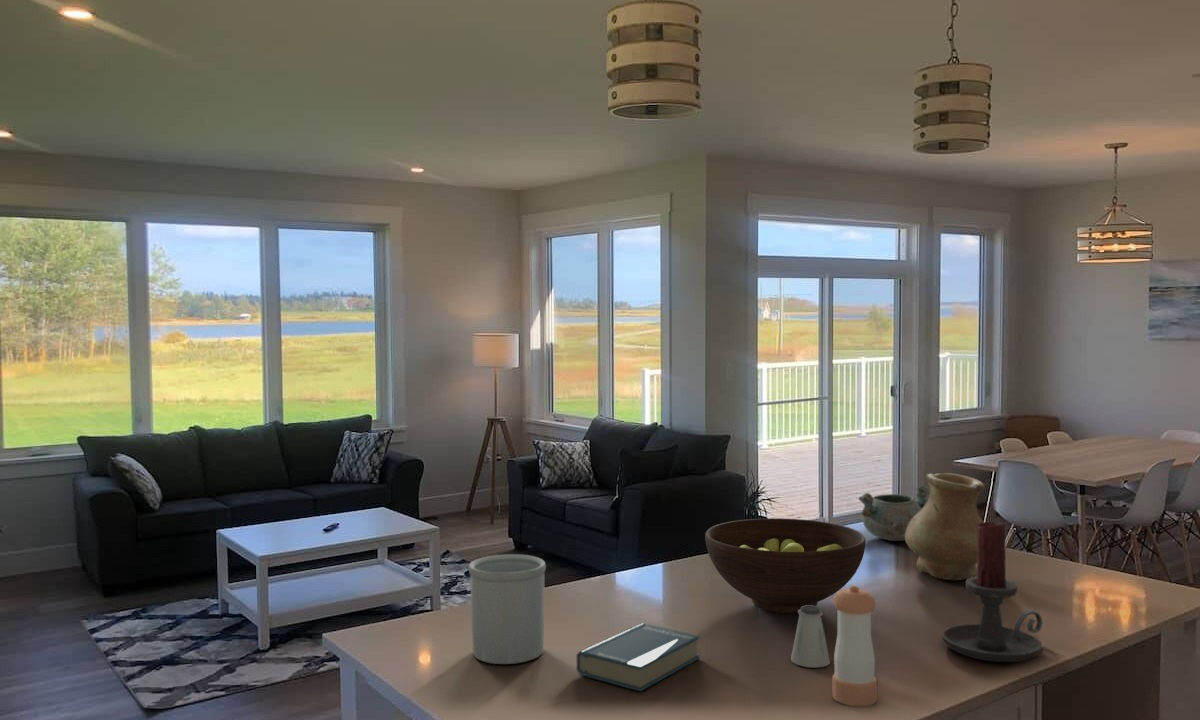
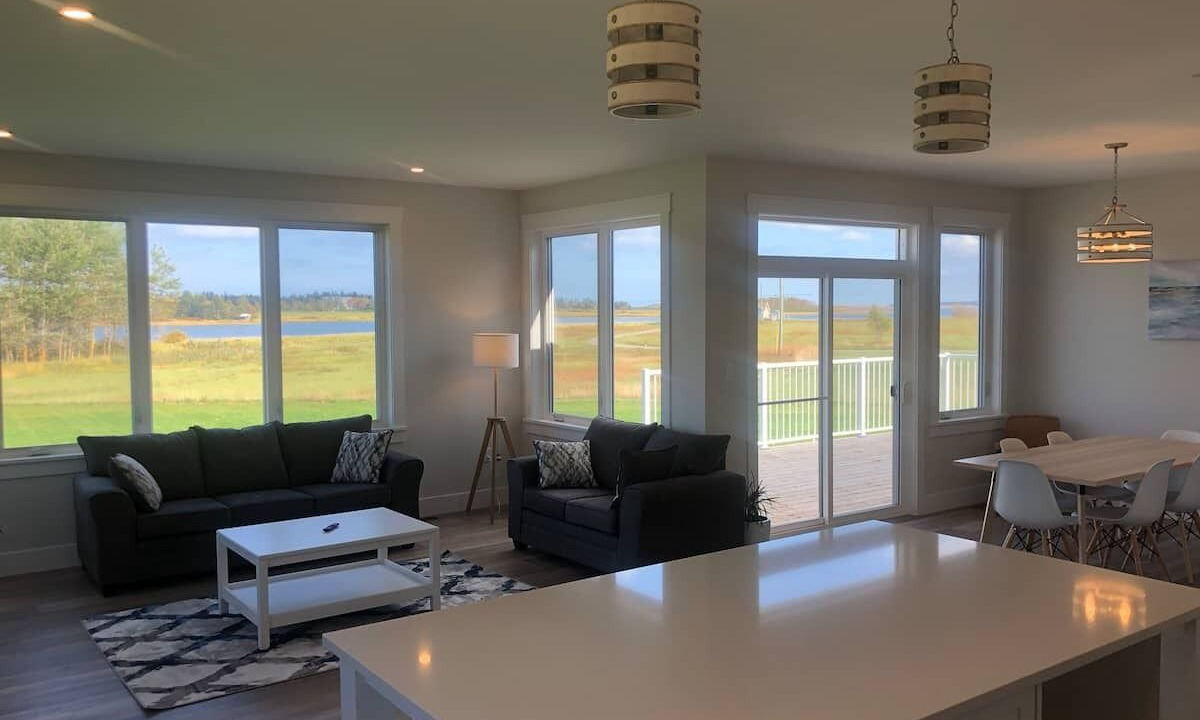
- utensil holder [468,553,547,665]
- pepper shaker [831,584,878,707]
- candle holder [941,521,1043,663]
- hardback book [576,622,701,692]
- saltshaker [790,605,831,669]
- vase [905,472,986,581]
- fruit bowl [704,517,867,614]
- decorative bowl [857,485,930,542]
